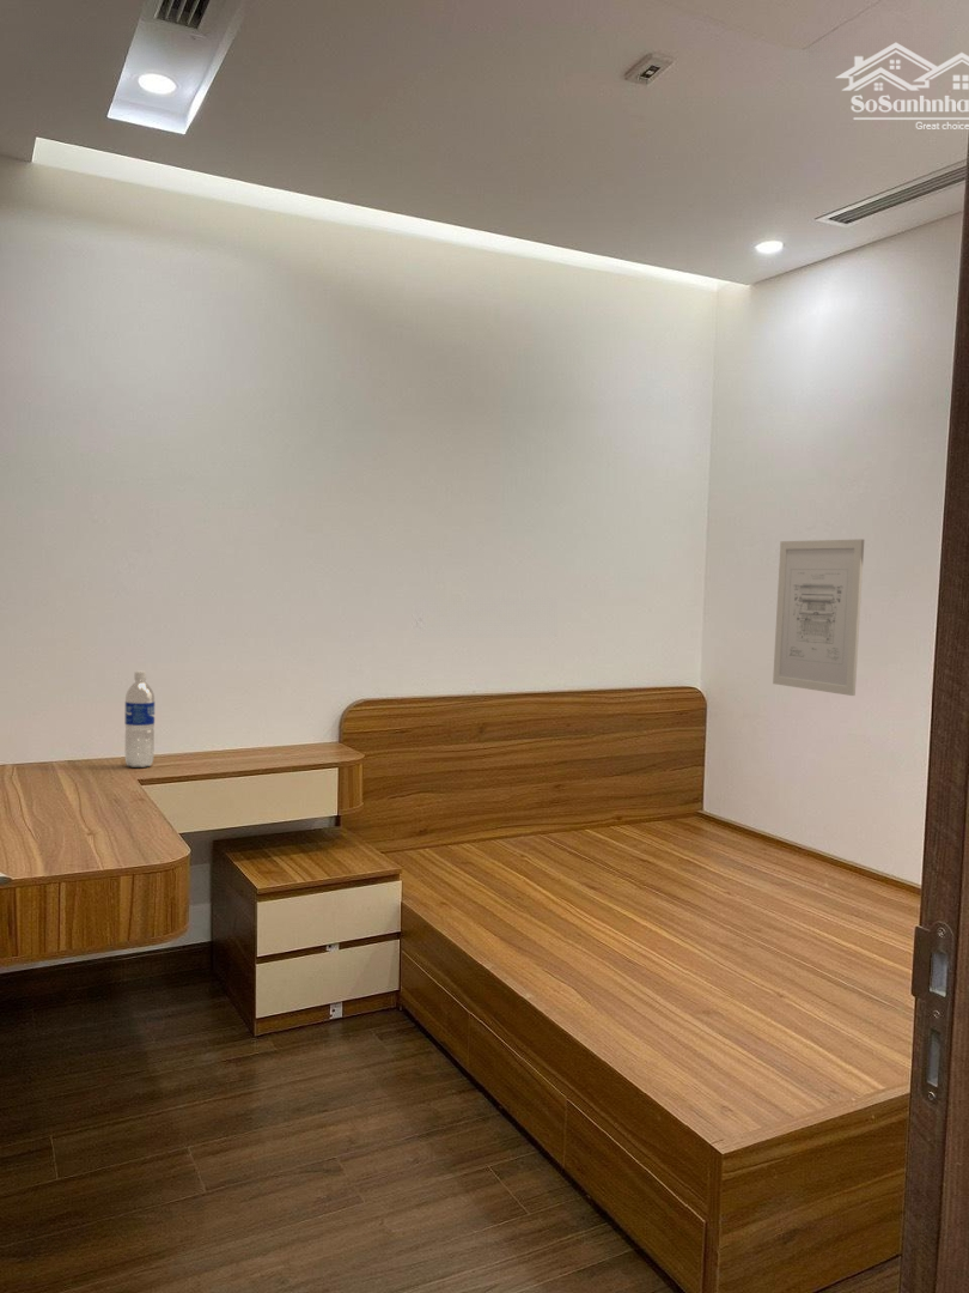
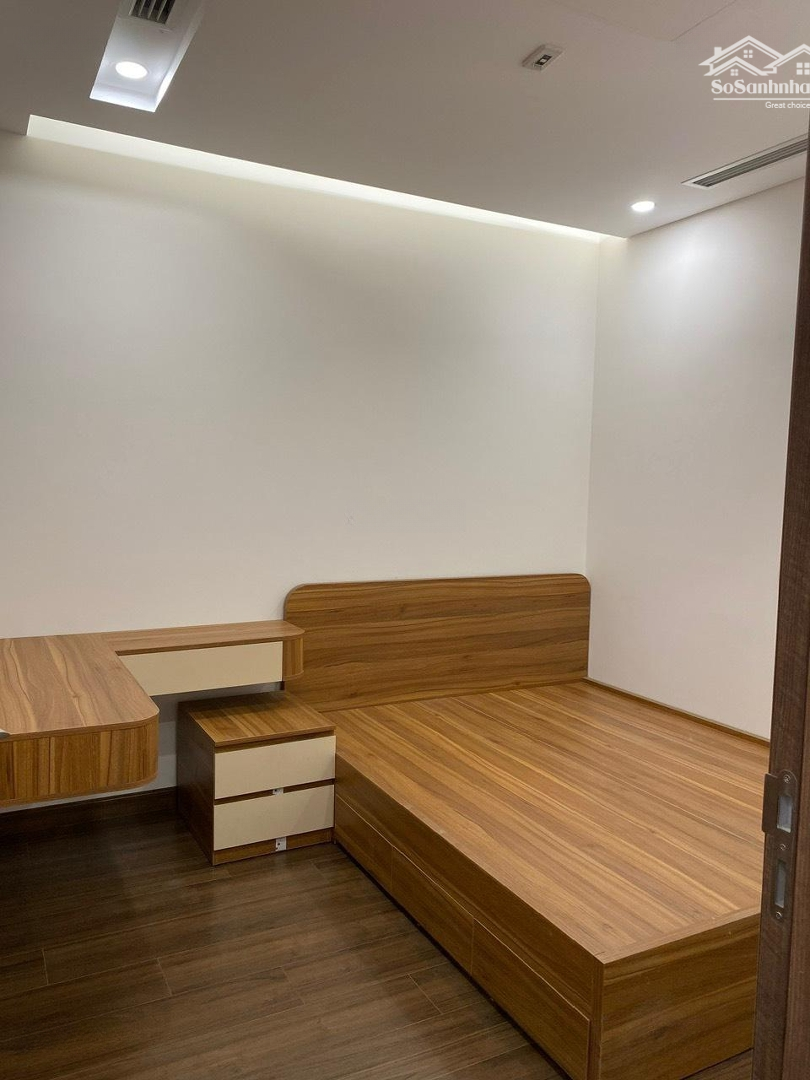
- water bottle [124,670,156,769]
- wall art [772,539,865,697]
